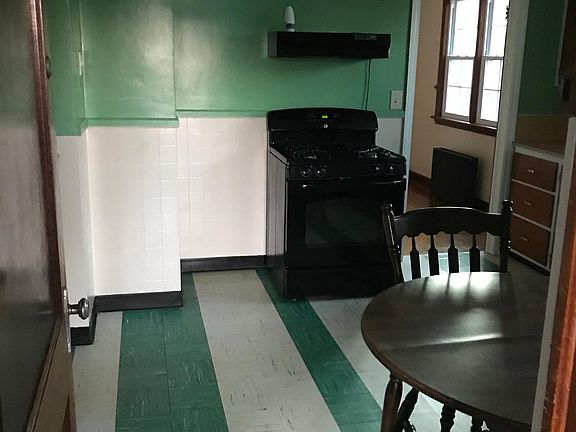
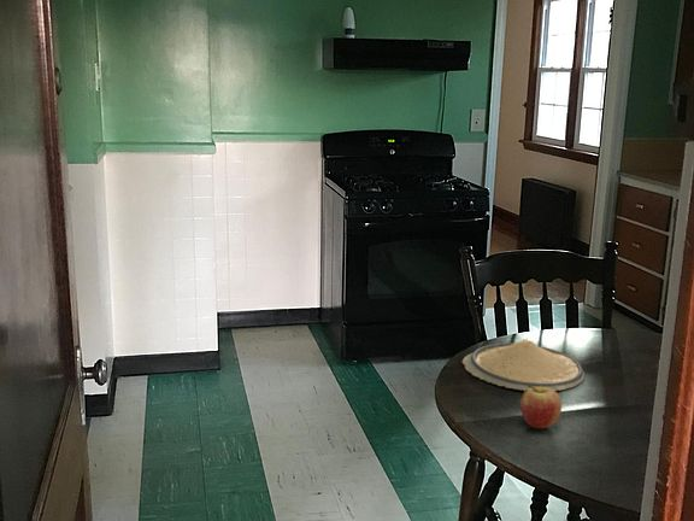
+ fruit [519,386,563,429]
+ plate [461,338,586,392]
